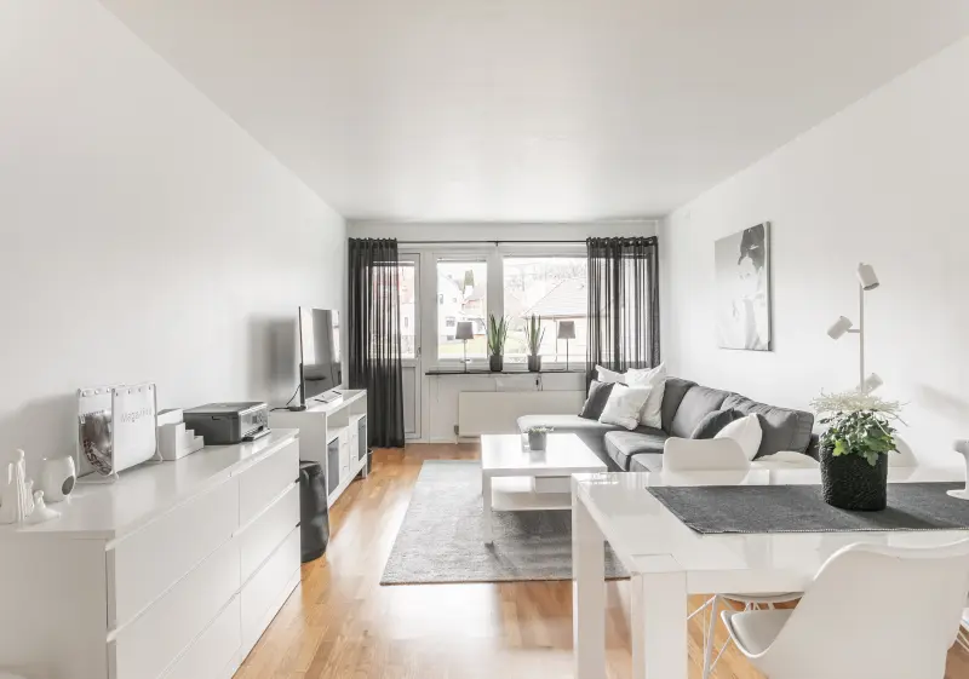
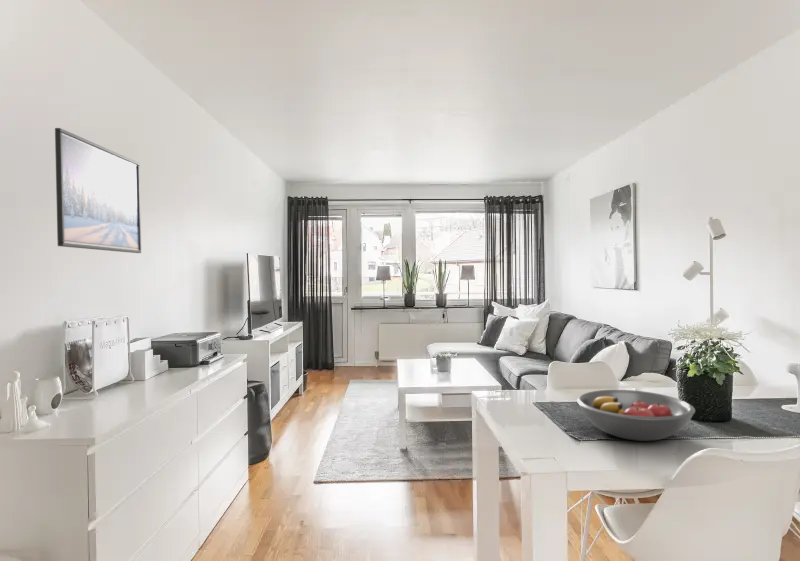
+ fruit bowl [576,389,696,442]
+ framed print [54,127,142,254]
